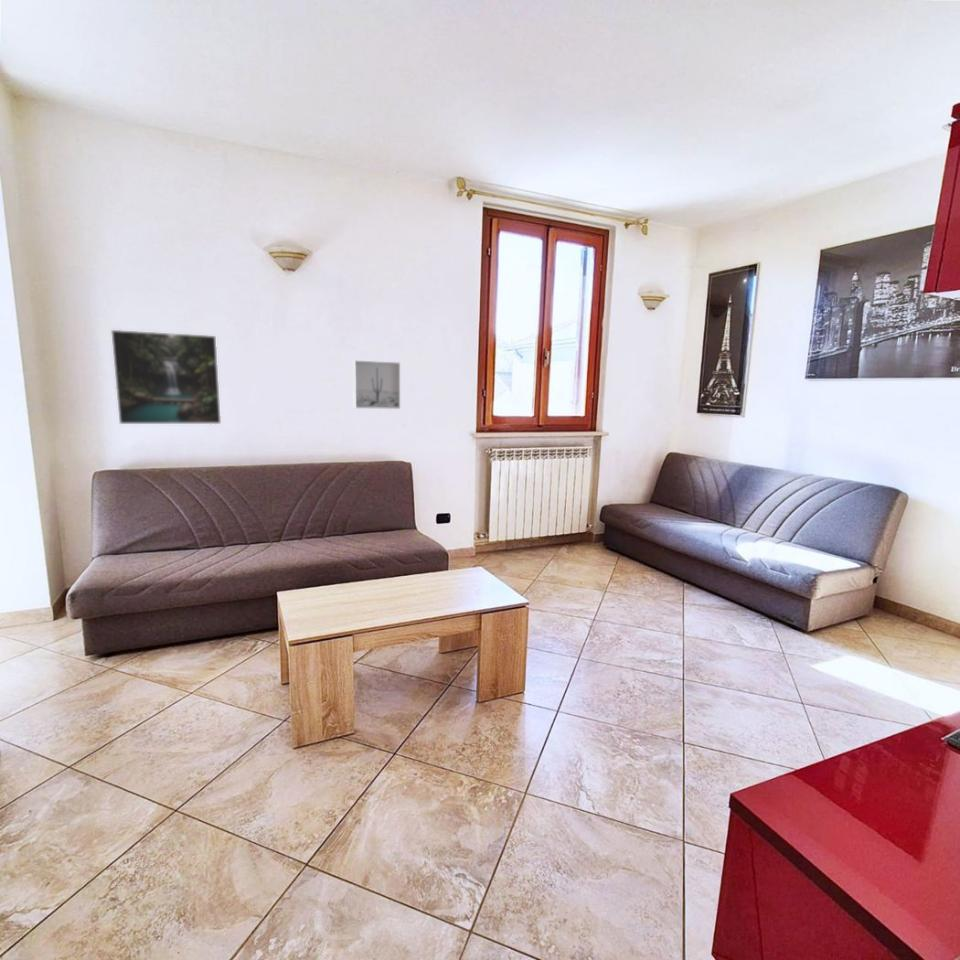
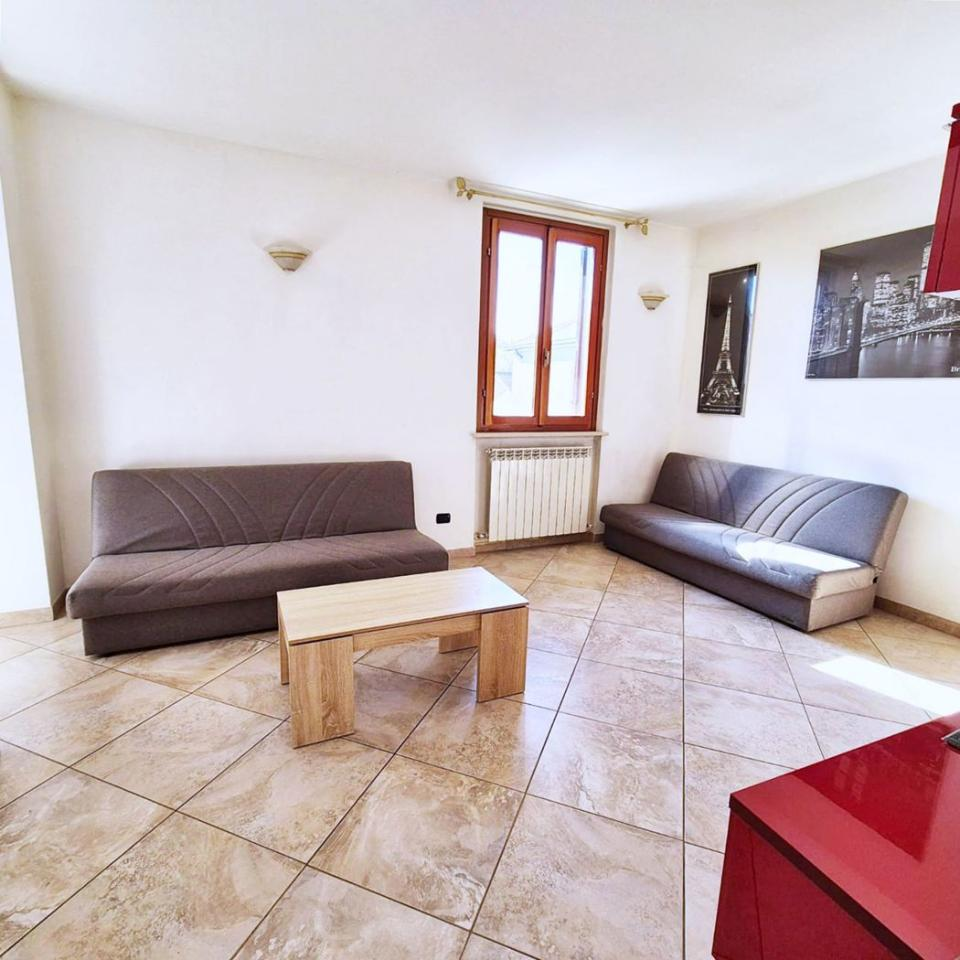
- wall art [352,360,401,410]
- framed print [110,329,222,425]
